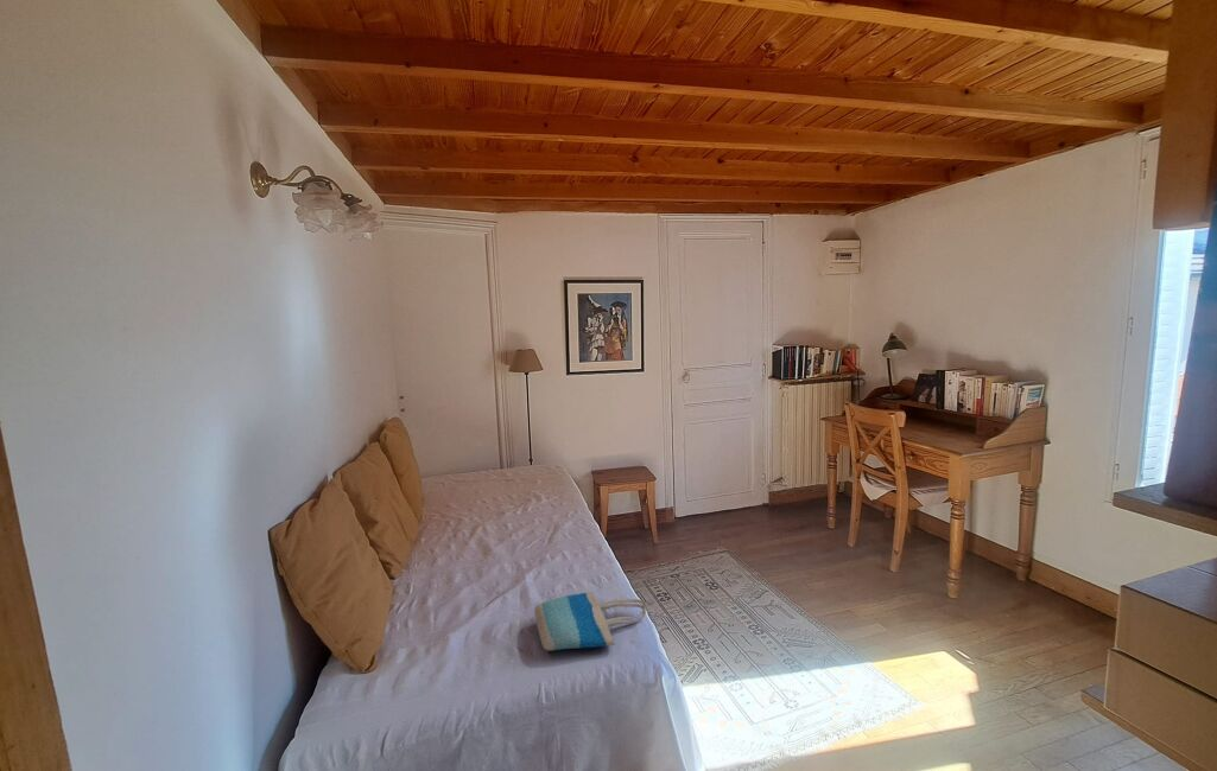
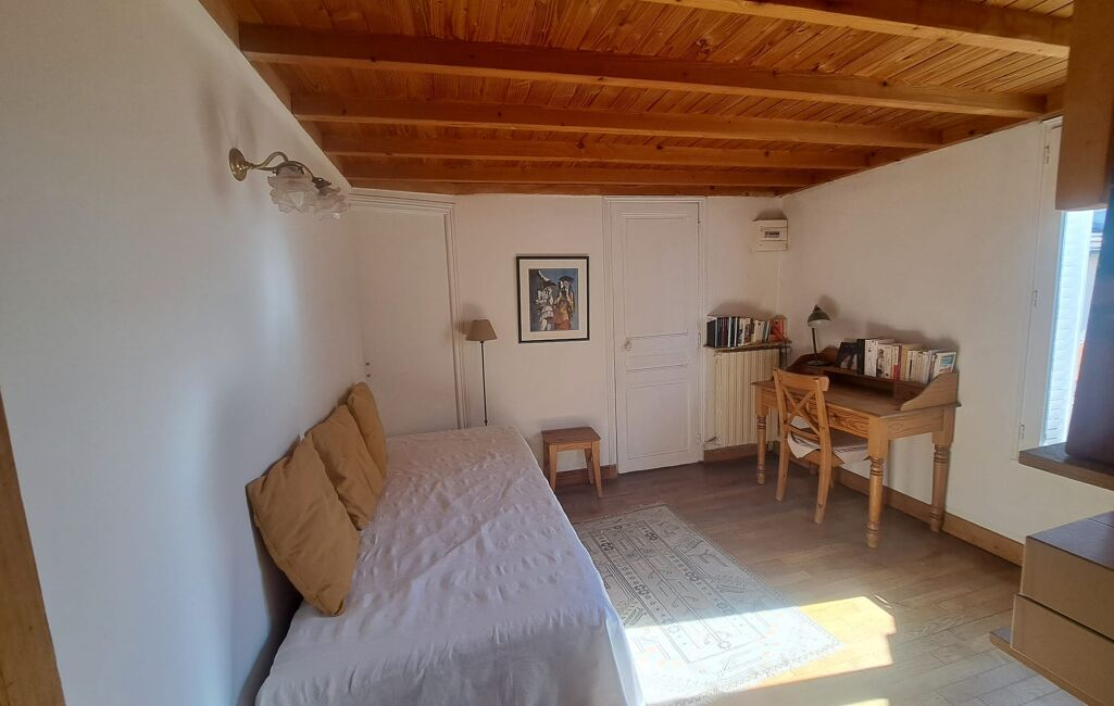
- tote bag [533,591,647,652]
